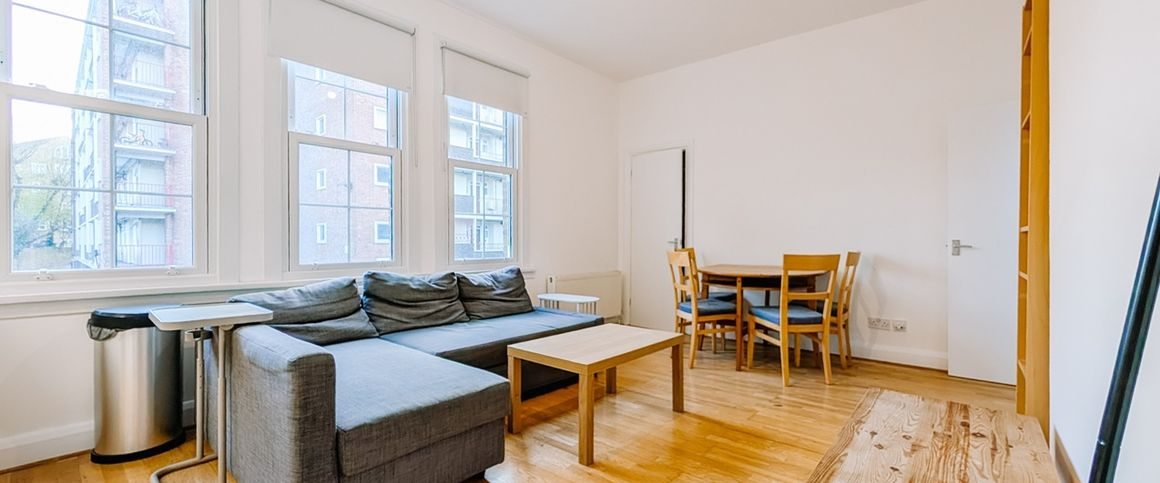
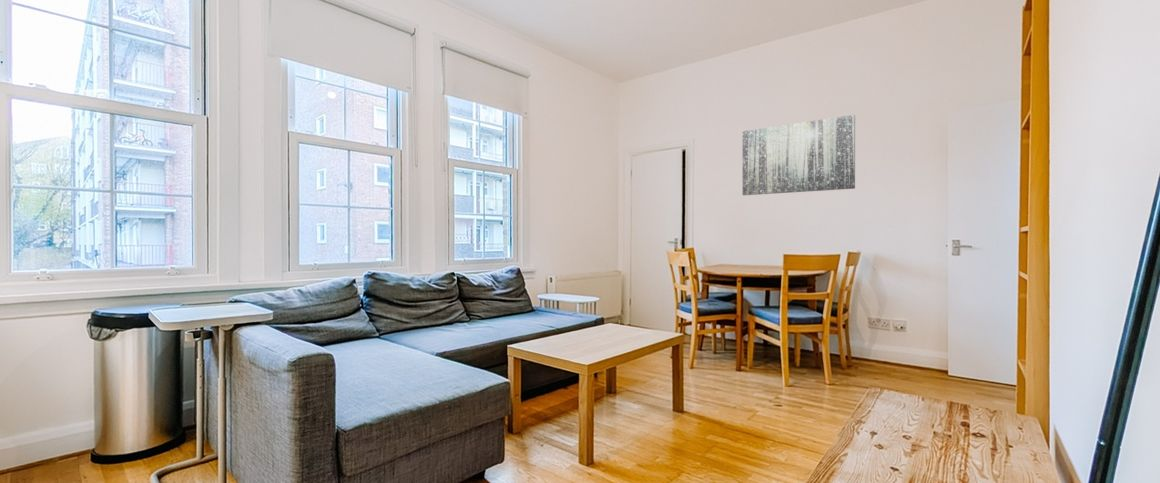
+ wall art [742,114,856,196]
